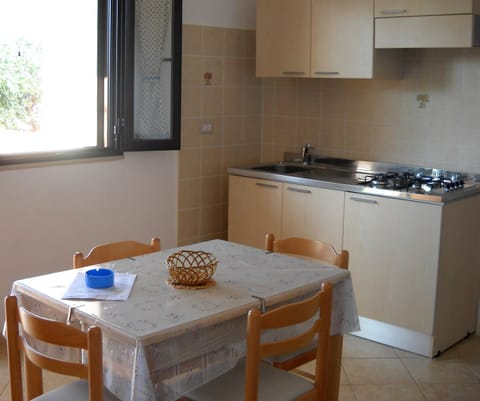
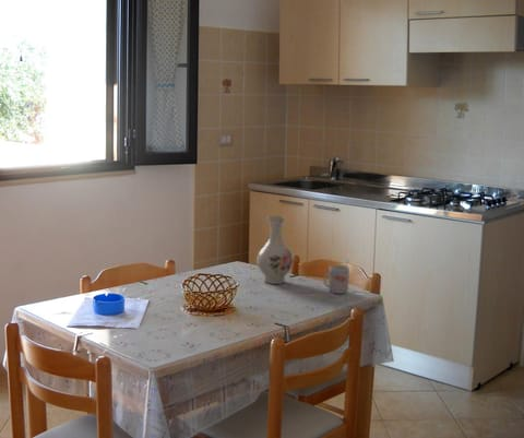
+ mug [323,258,350,295]
+ vase [255,214,295,285]
